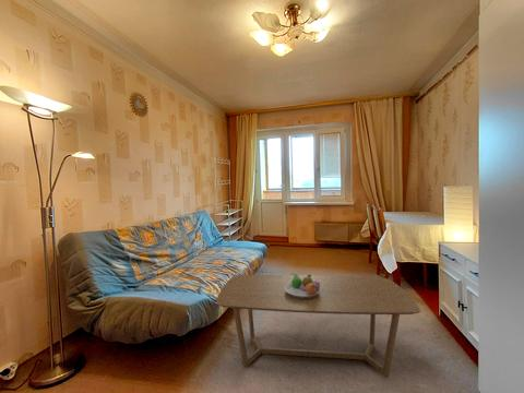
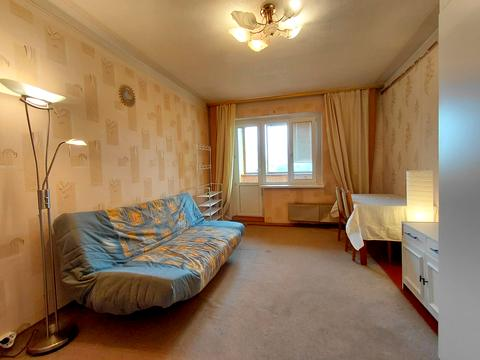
- coffee table [215,274,421,378]
- fruit bowl [285,273,320,298]
